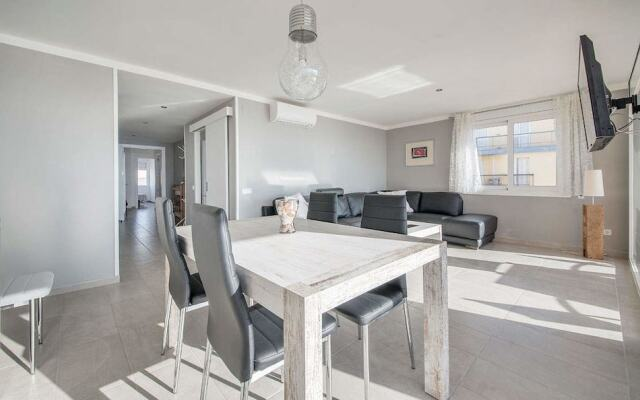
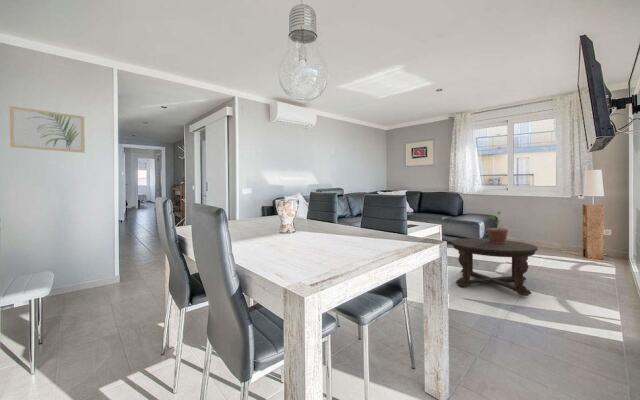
+ wall art [9,105,86,154]
+ coffee table [450,237,538,297]
+ potted plant [486,210,509,243]
